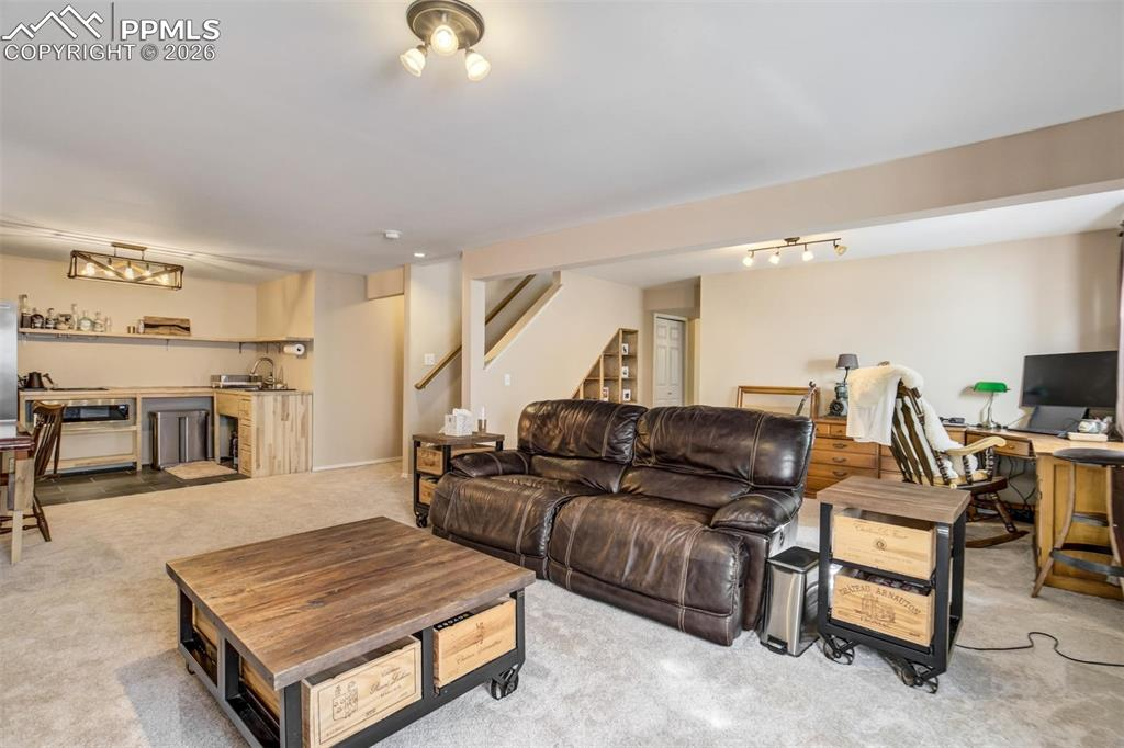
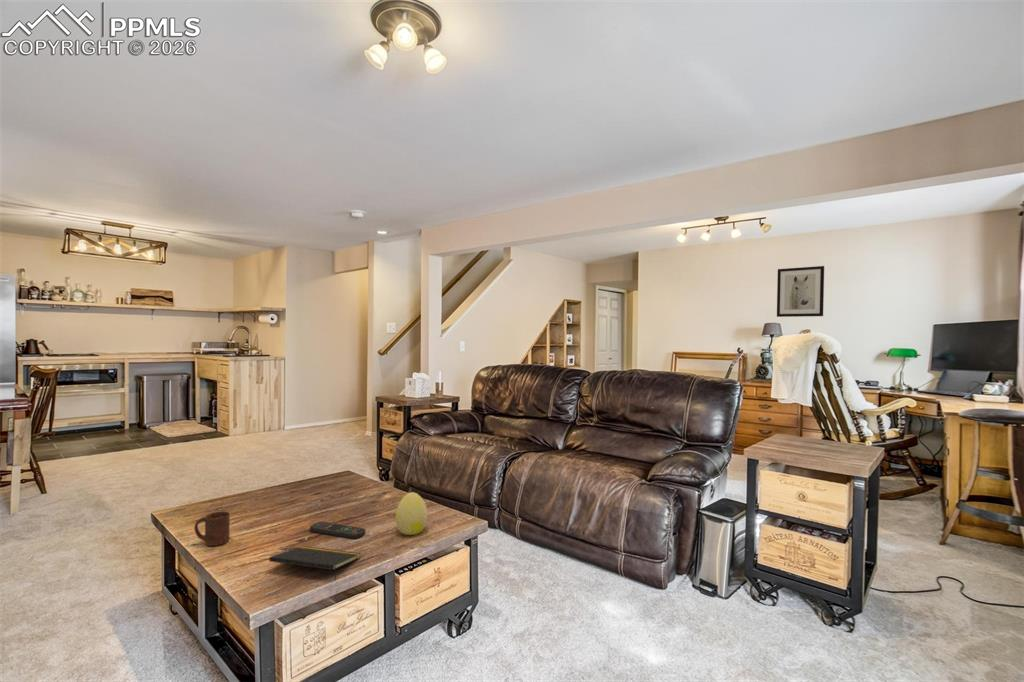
+ wall art [776,265,825,318]
+ decorative egg [395,491,429,536]
+ remote control [309,520,366,540]
+ notepad [268,545,362,581]
+ cup [193,511,231,547]
